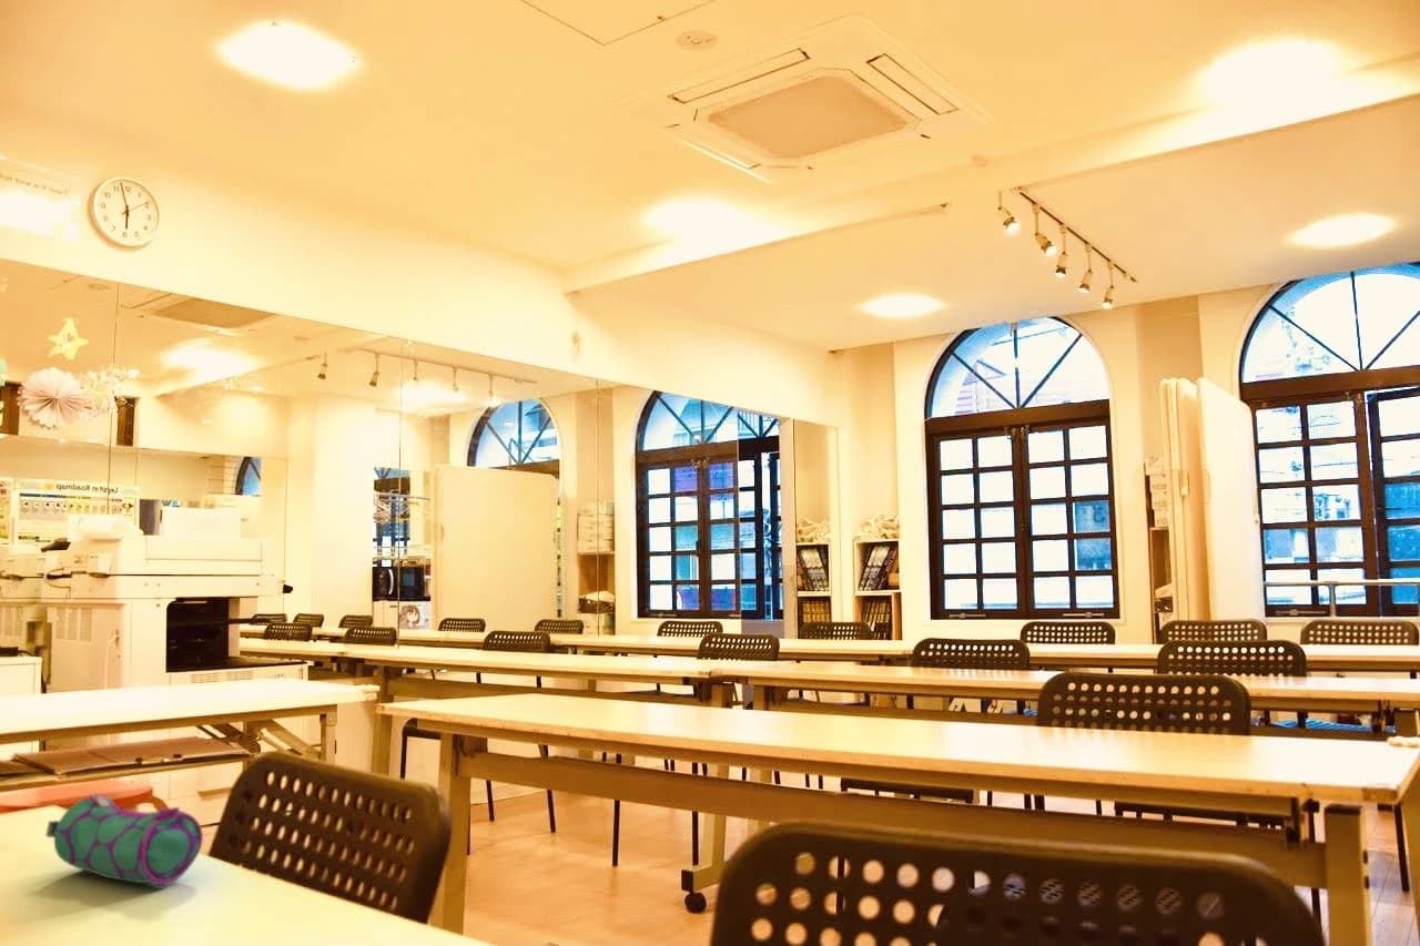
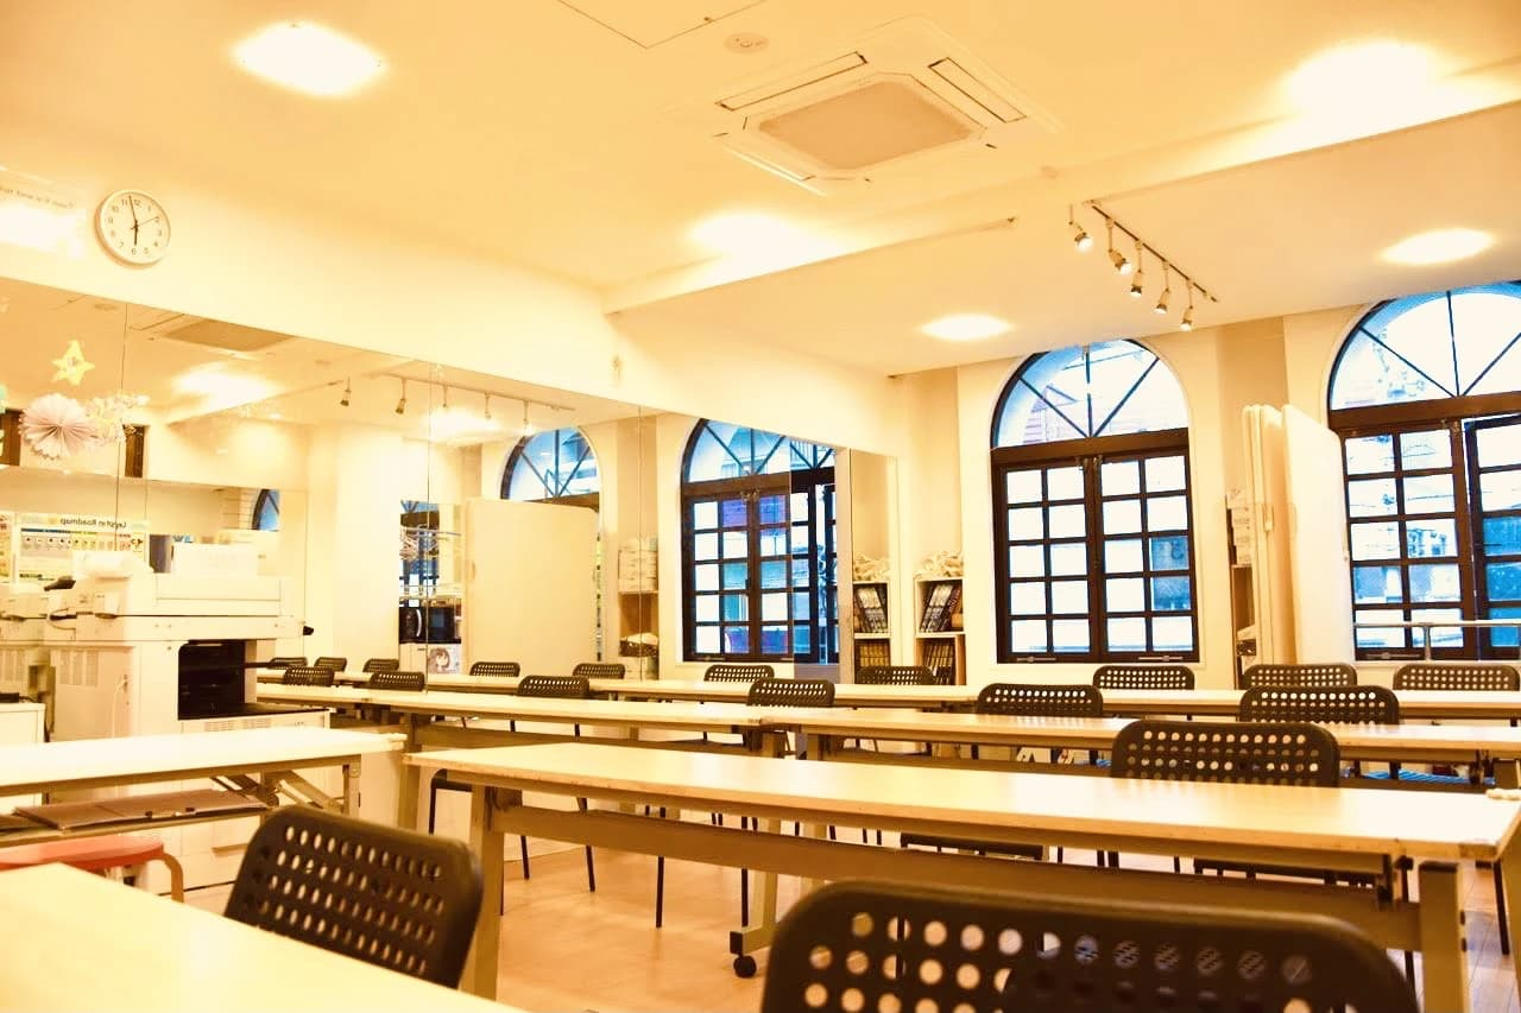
- pencil case [45,792,204,887]
